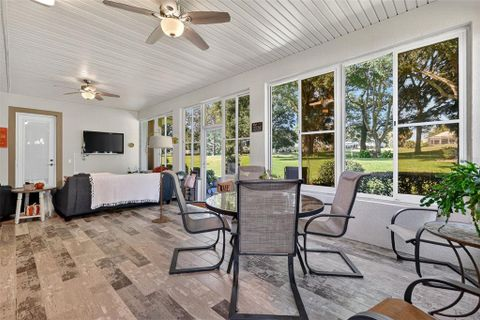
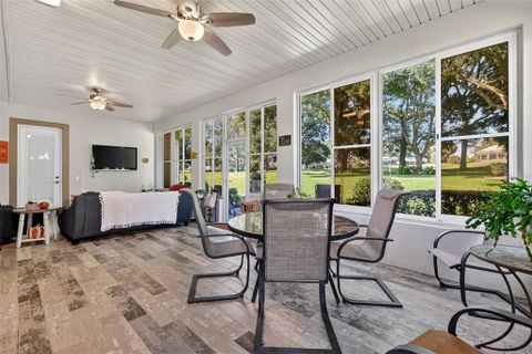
- floor lamp [144,131,174,224]
